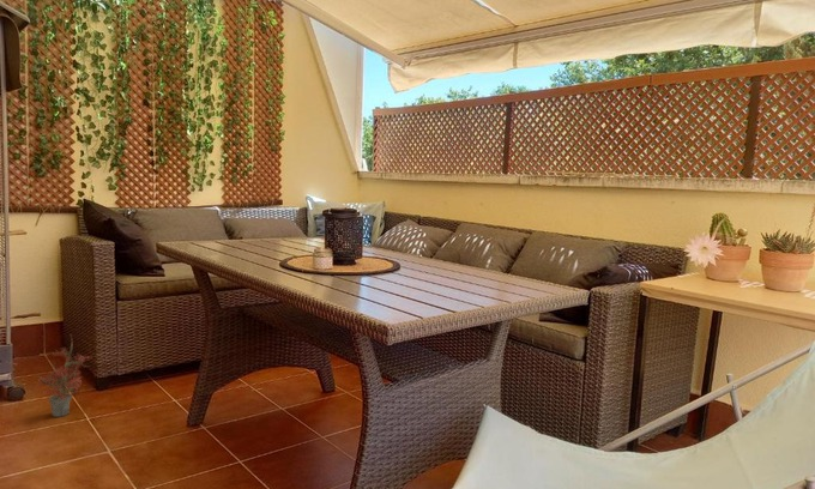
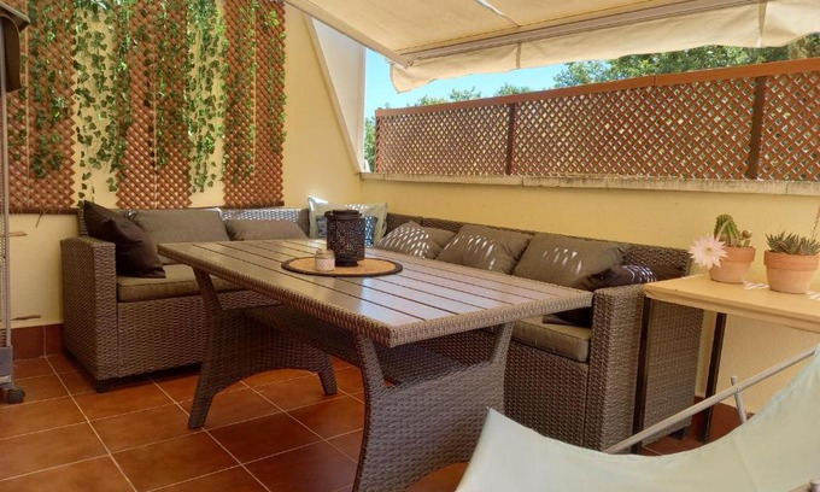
- potted plant [34,334,92,418]
